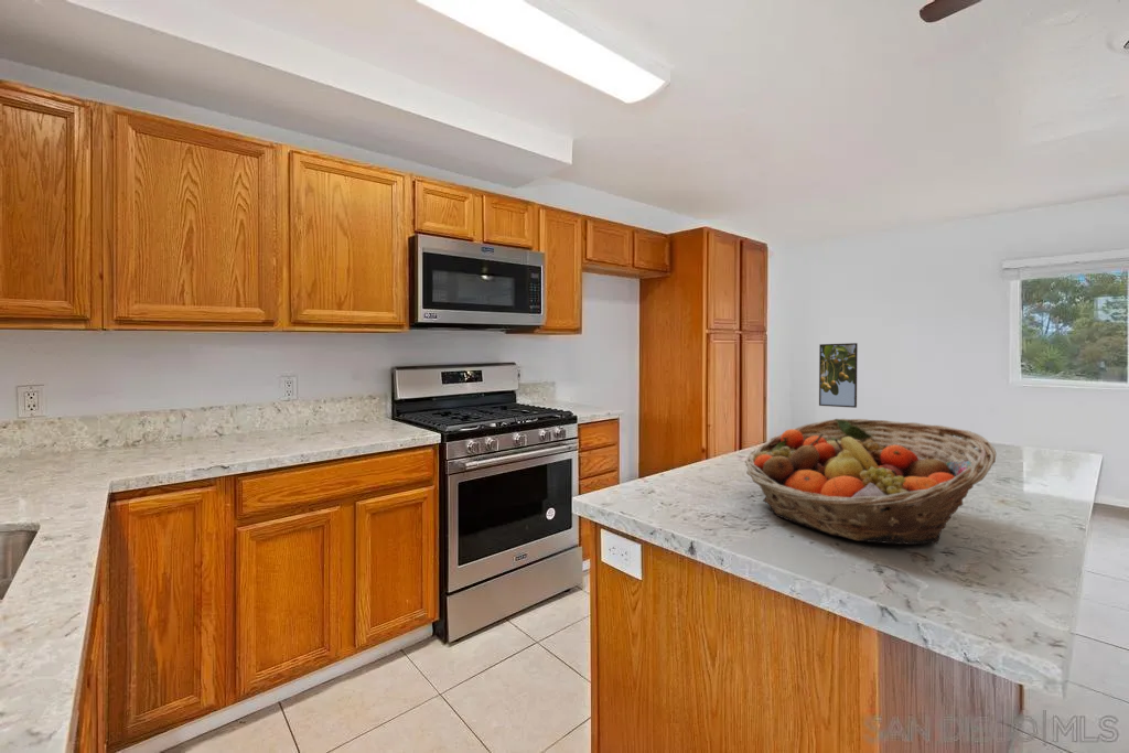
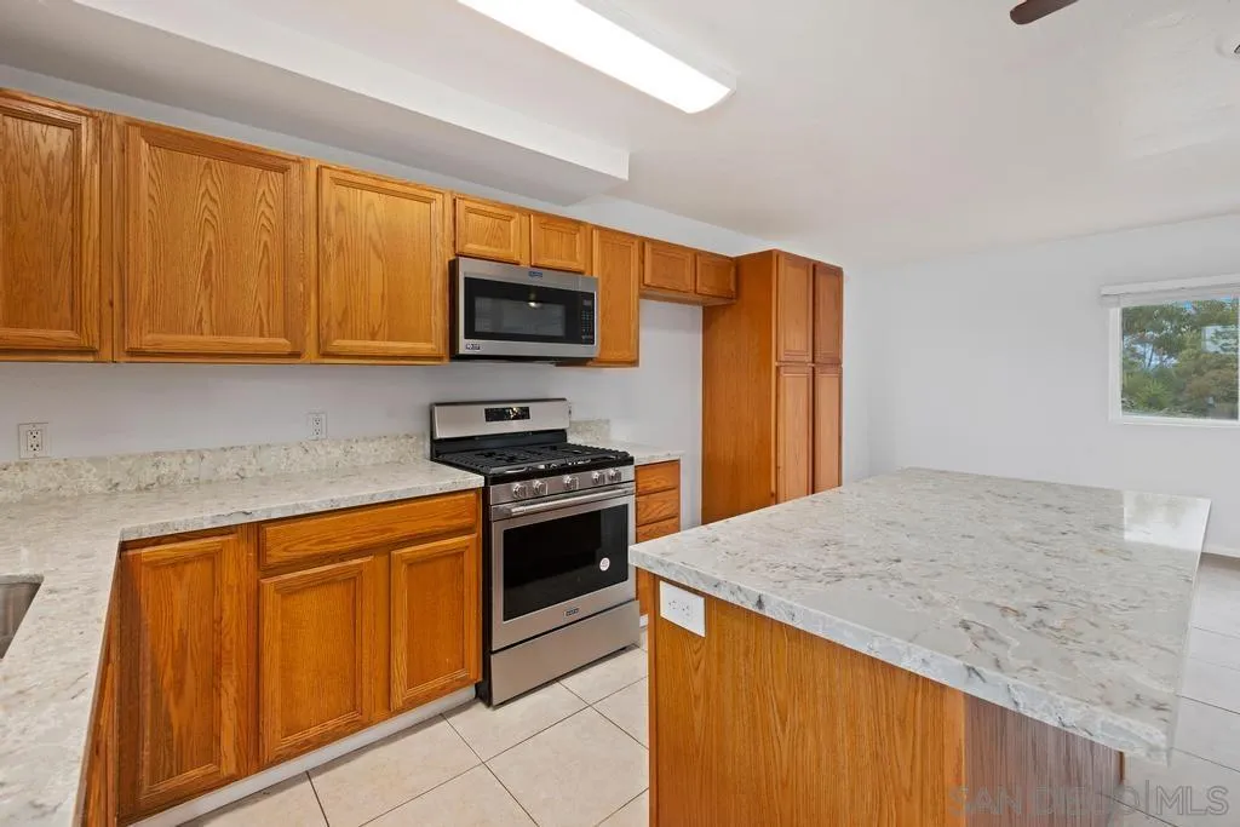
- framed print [818,342,859,409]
- fruit basket [744,418,998,546]
